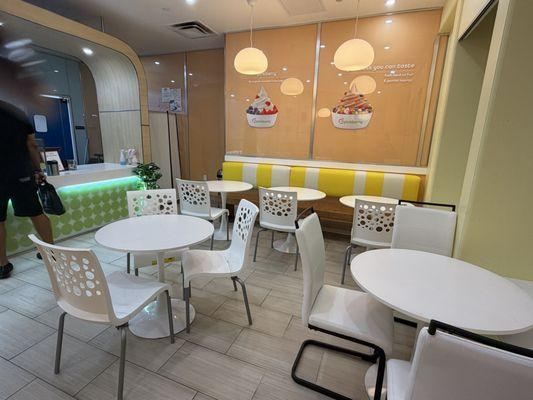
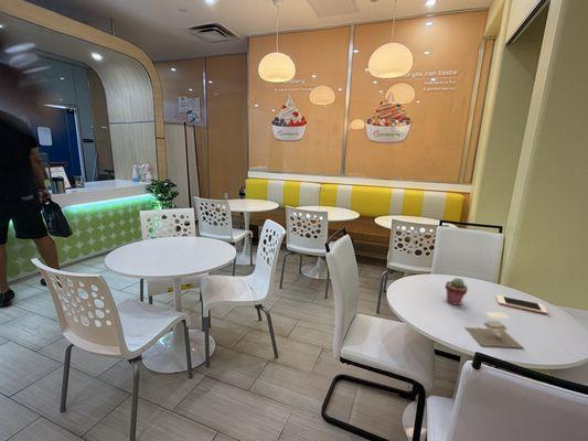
+ cell phone [495,294,548,315]
+ potted succulent [443,277,469,306]
+ napkin holder [464,311,525,349]
